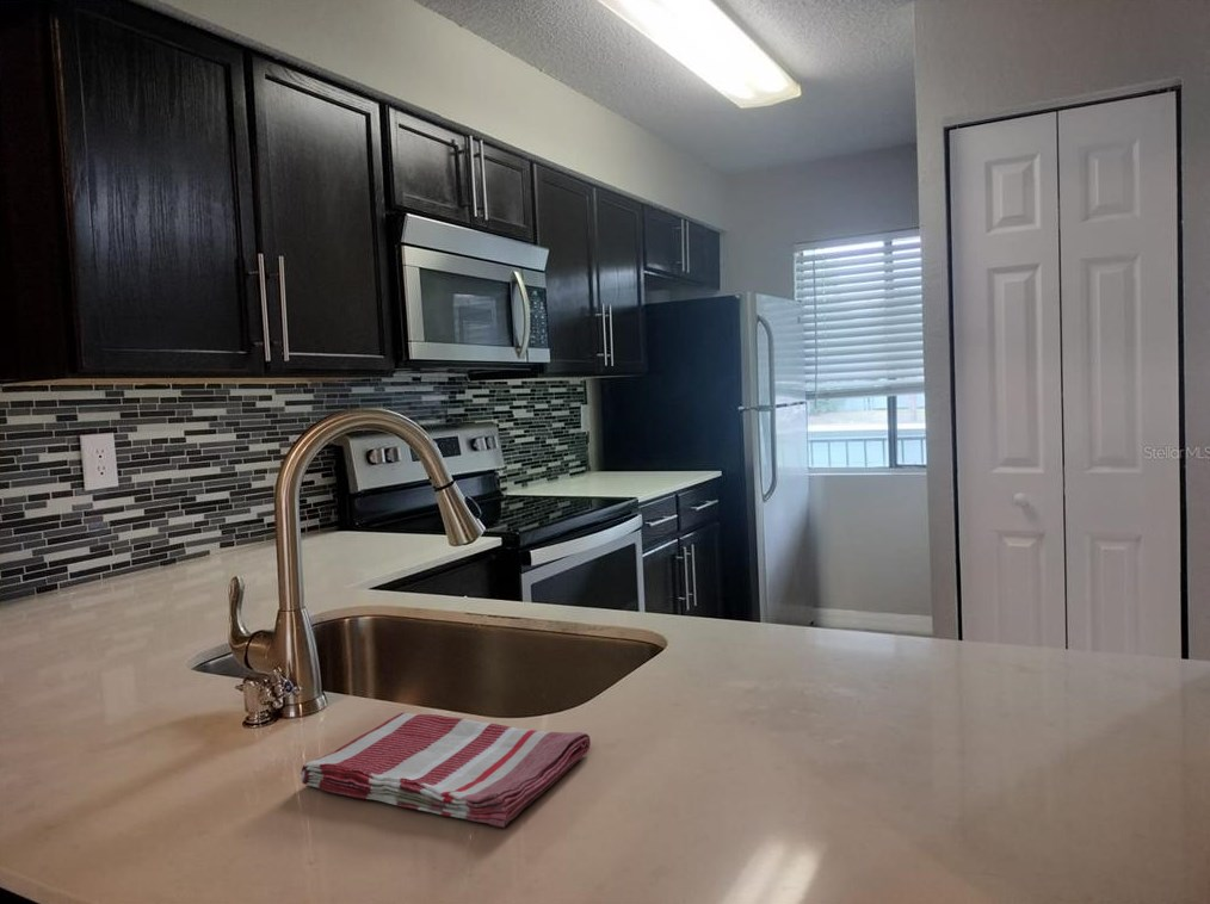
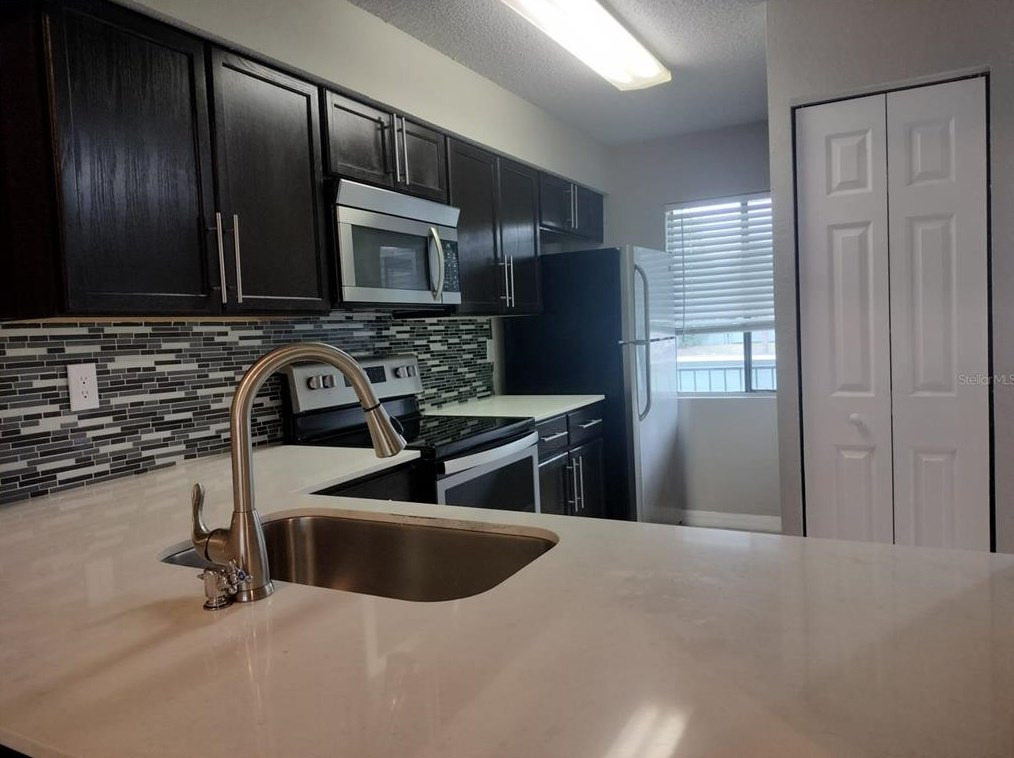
- dish towel [300,712,592,828]
